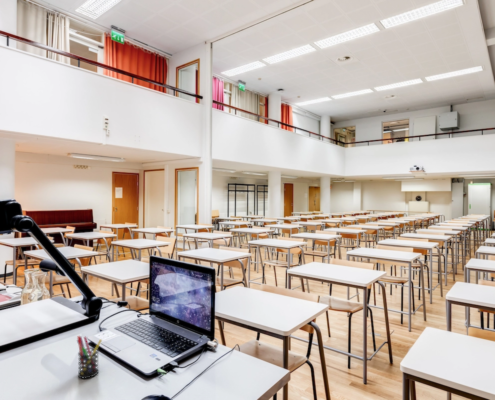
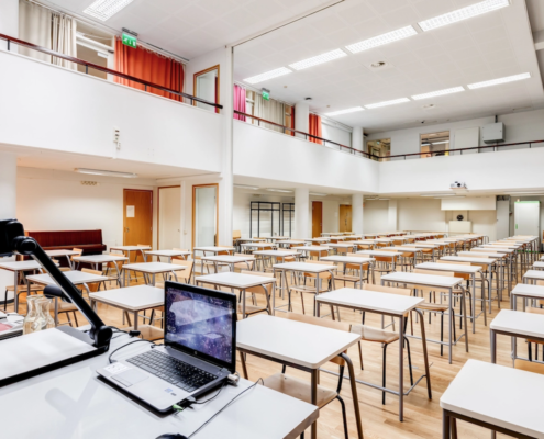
- pen holder [76,335,103,379]
